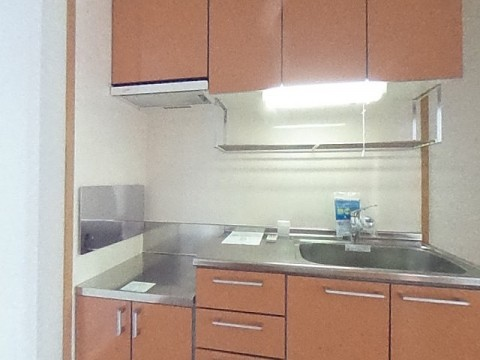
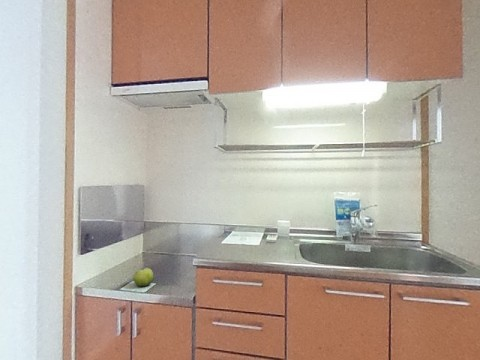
+ fruit [133,267,154,288]
